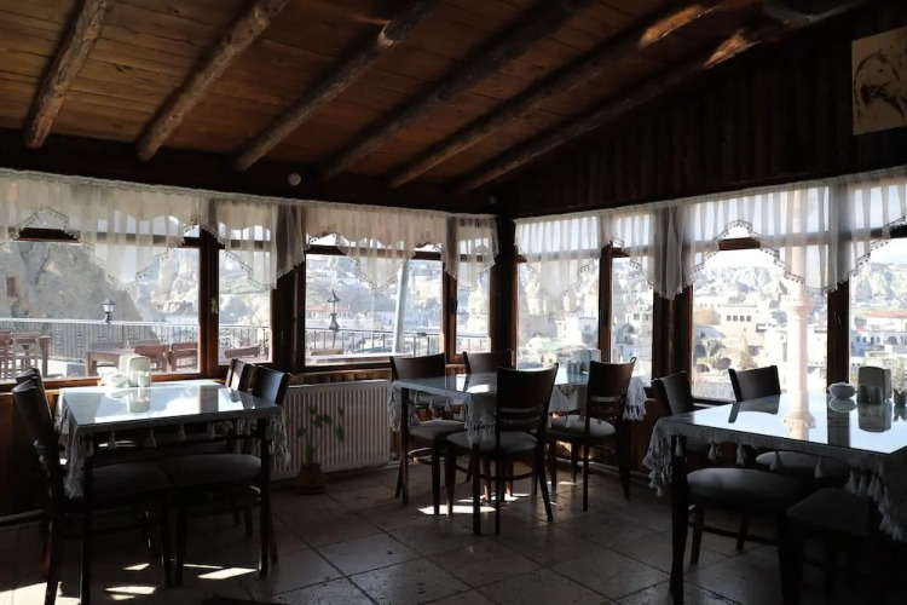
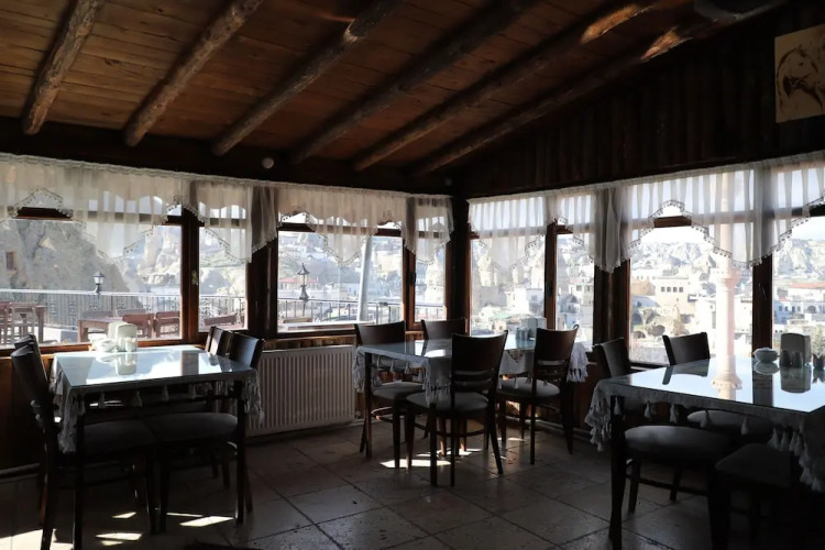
- house plant [284,404,346,495]
